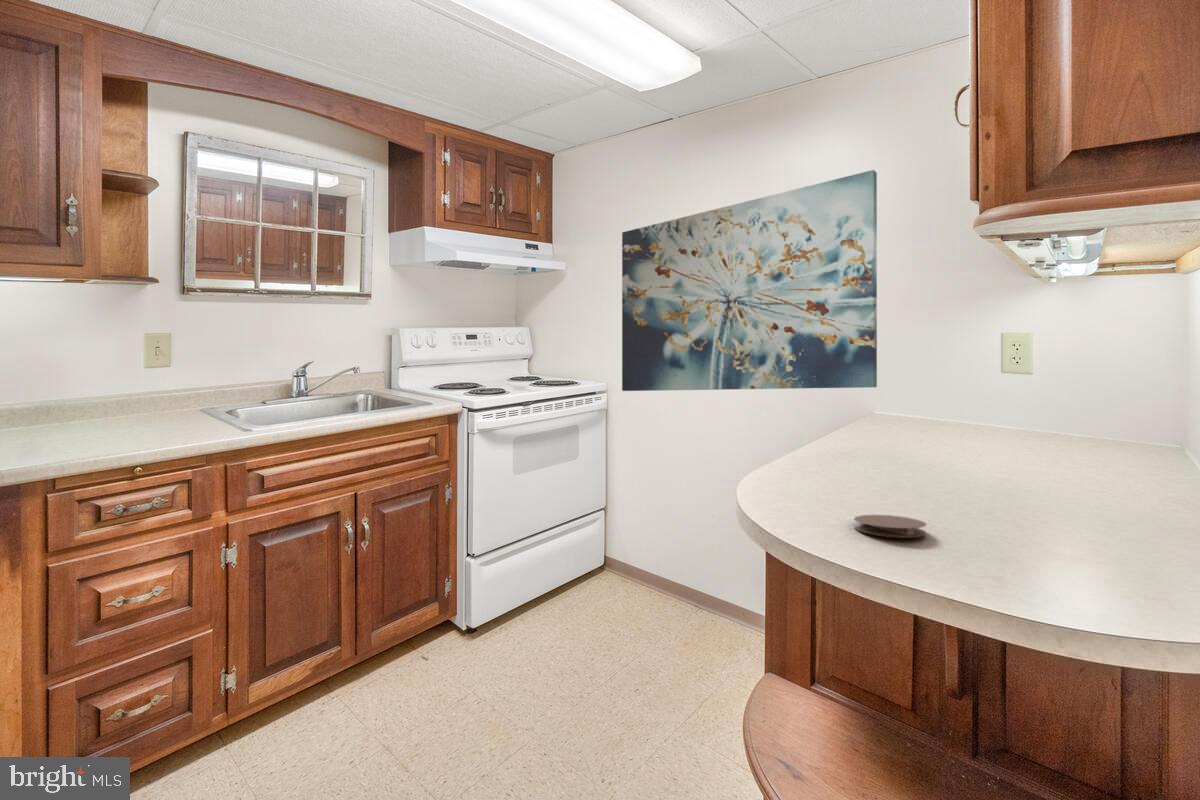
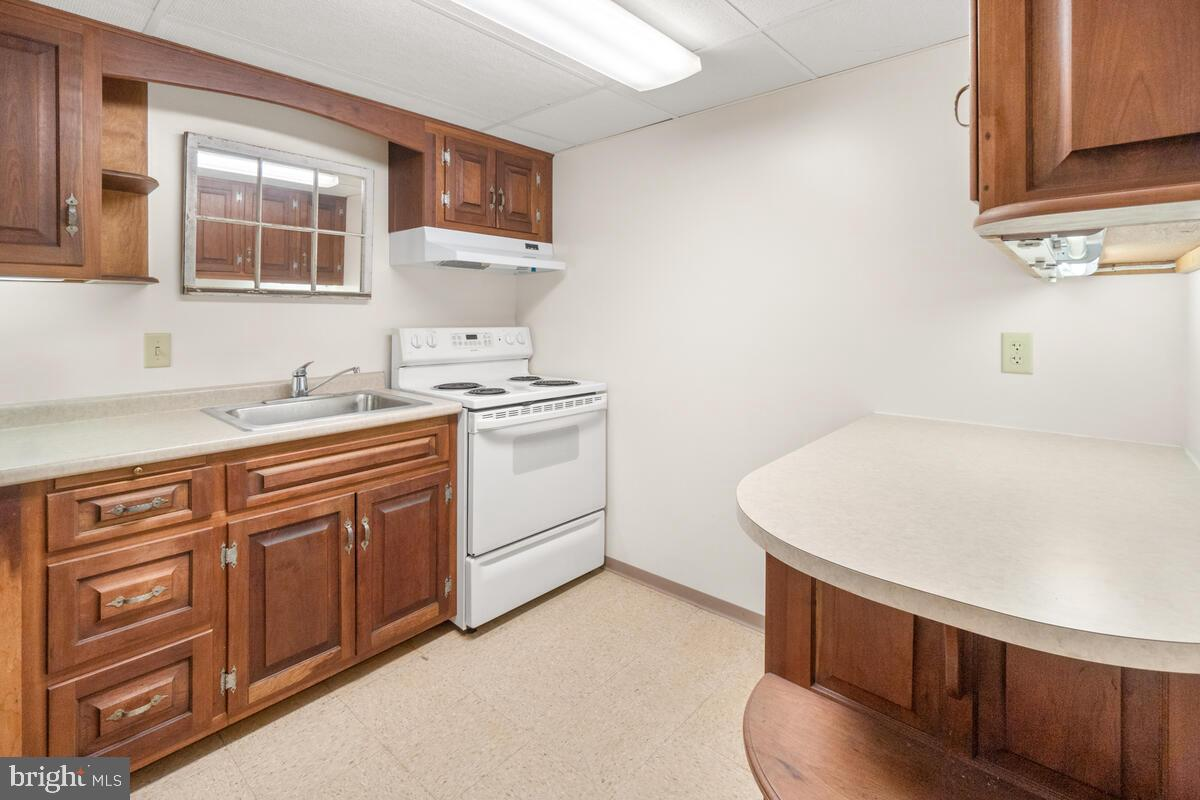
- wall art [621,169,878,392]
- coaster [853,514,928,539]
